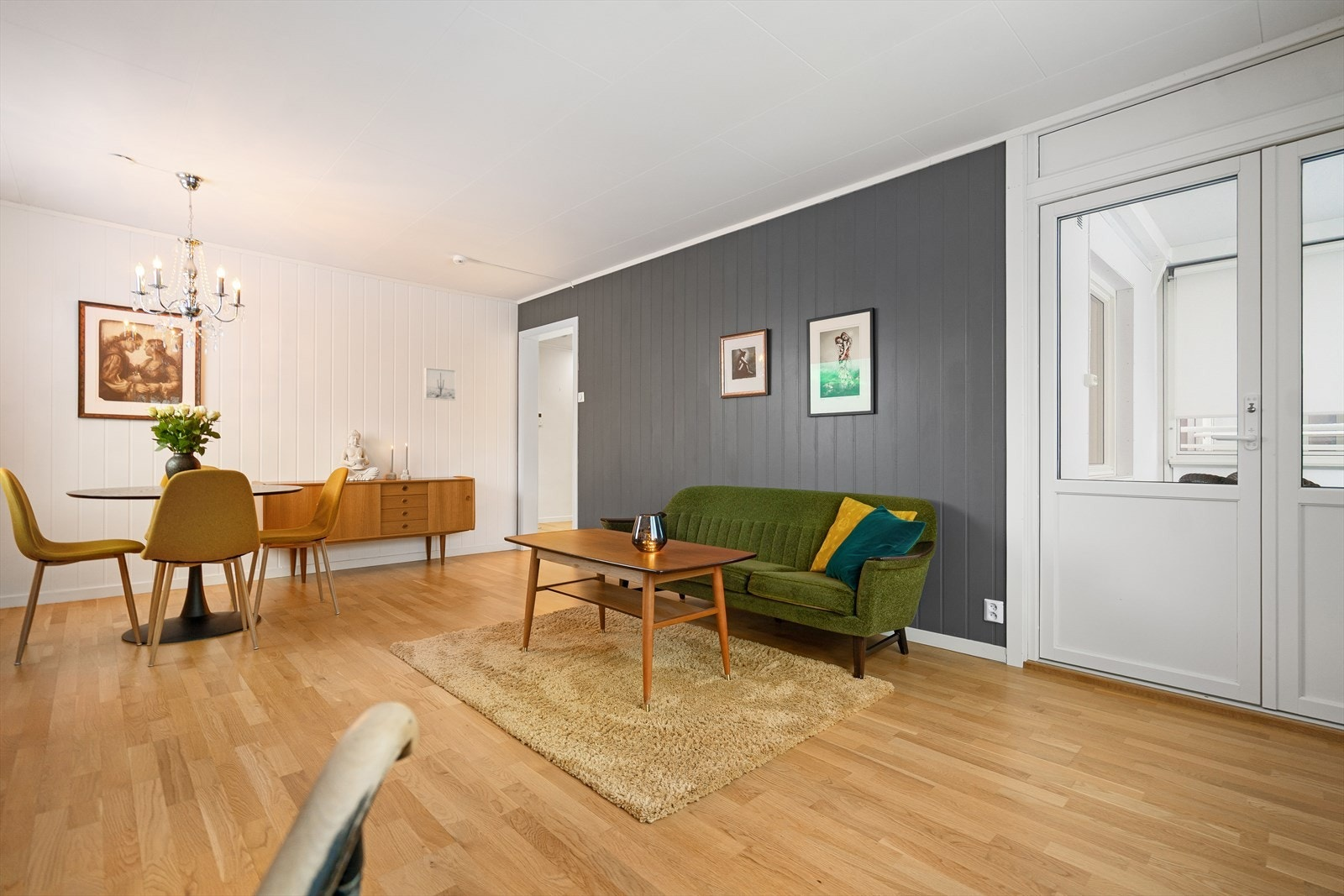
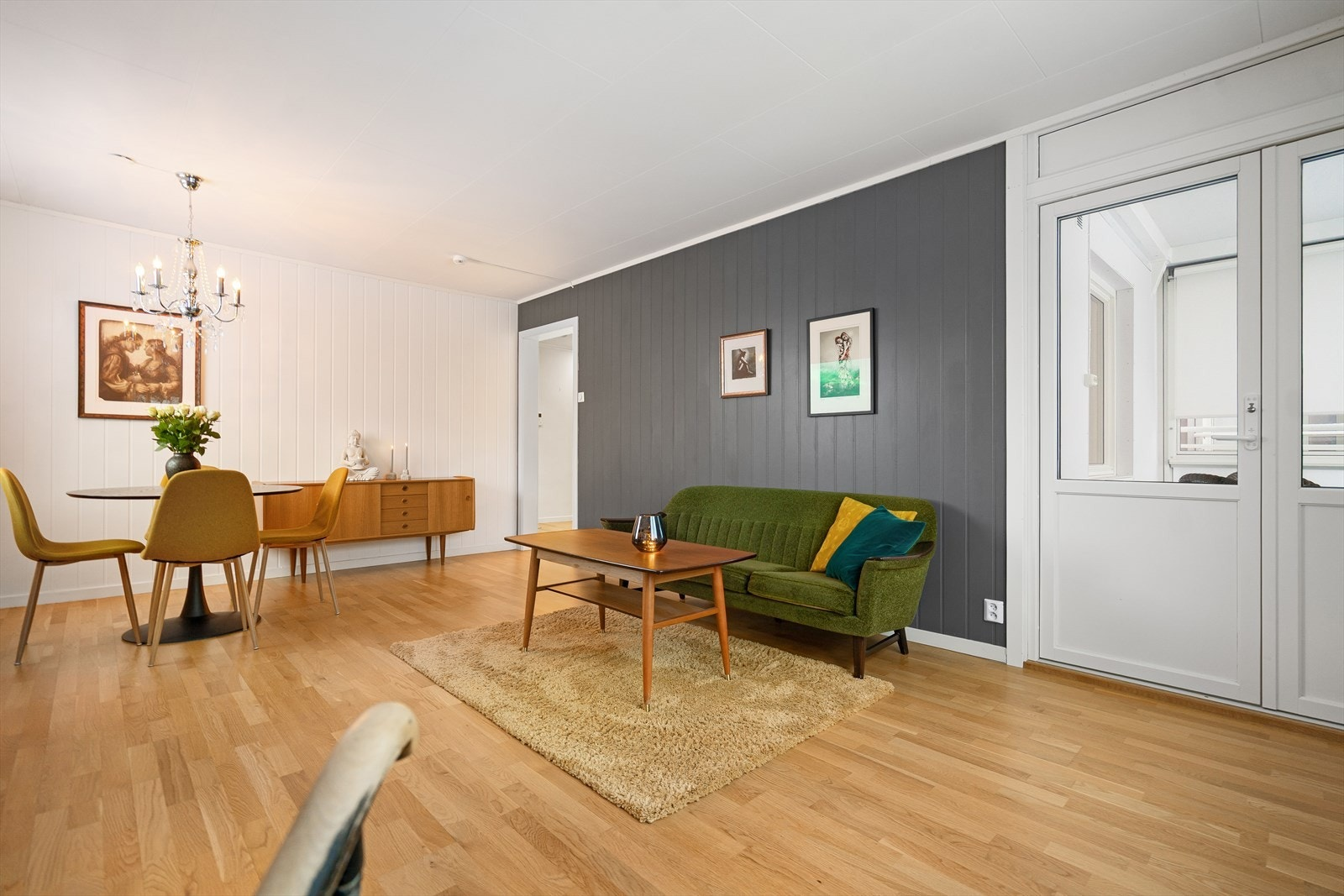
- wall art [423,367,457,401]
